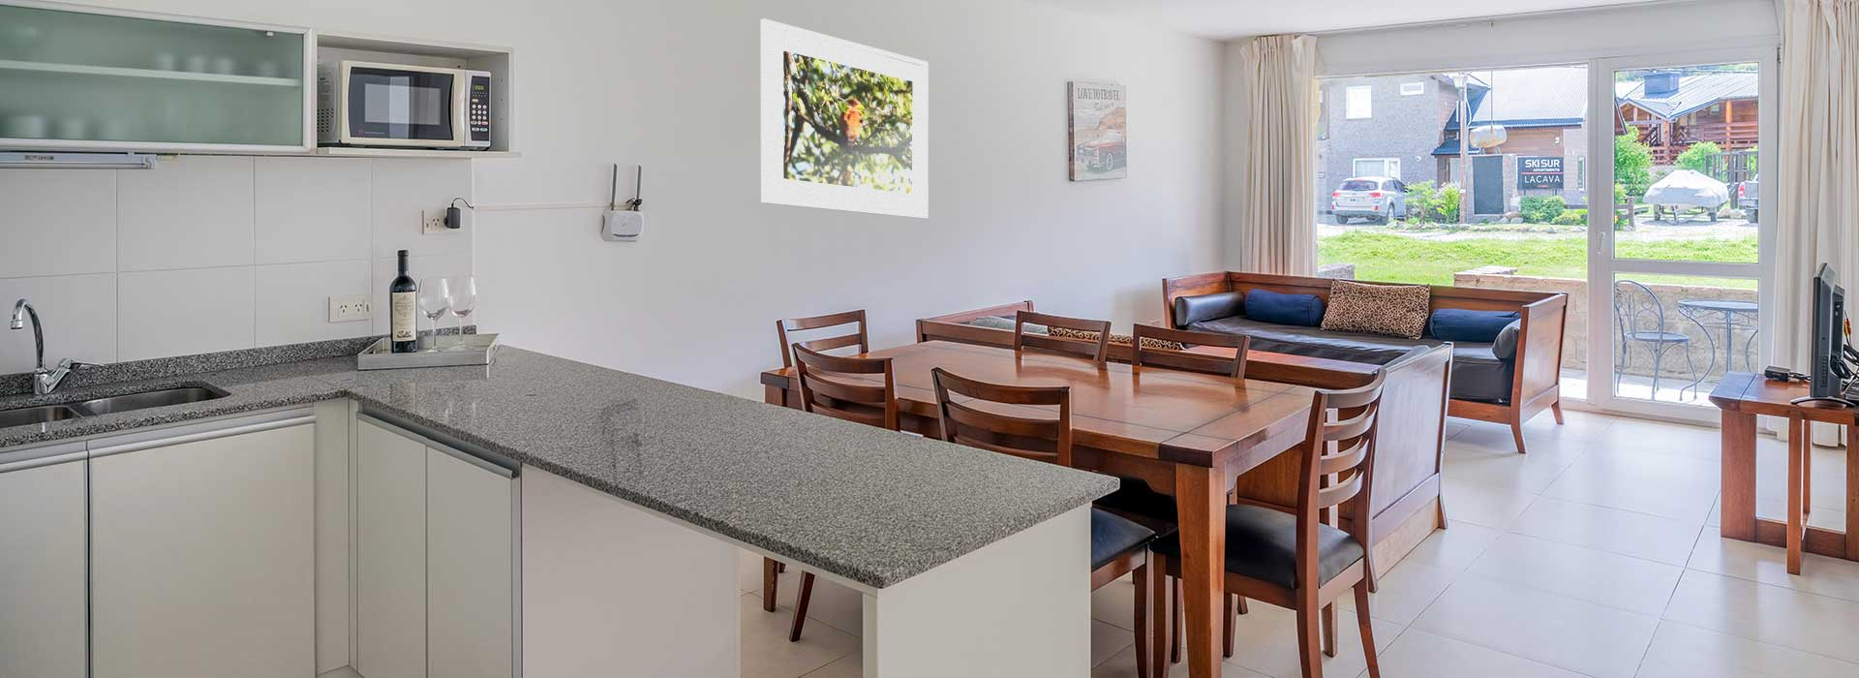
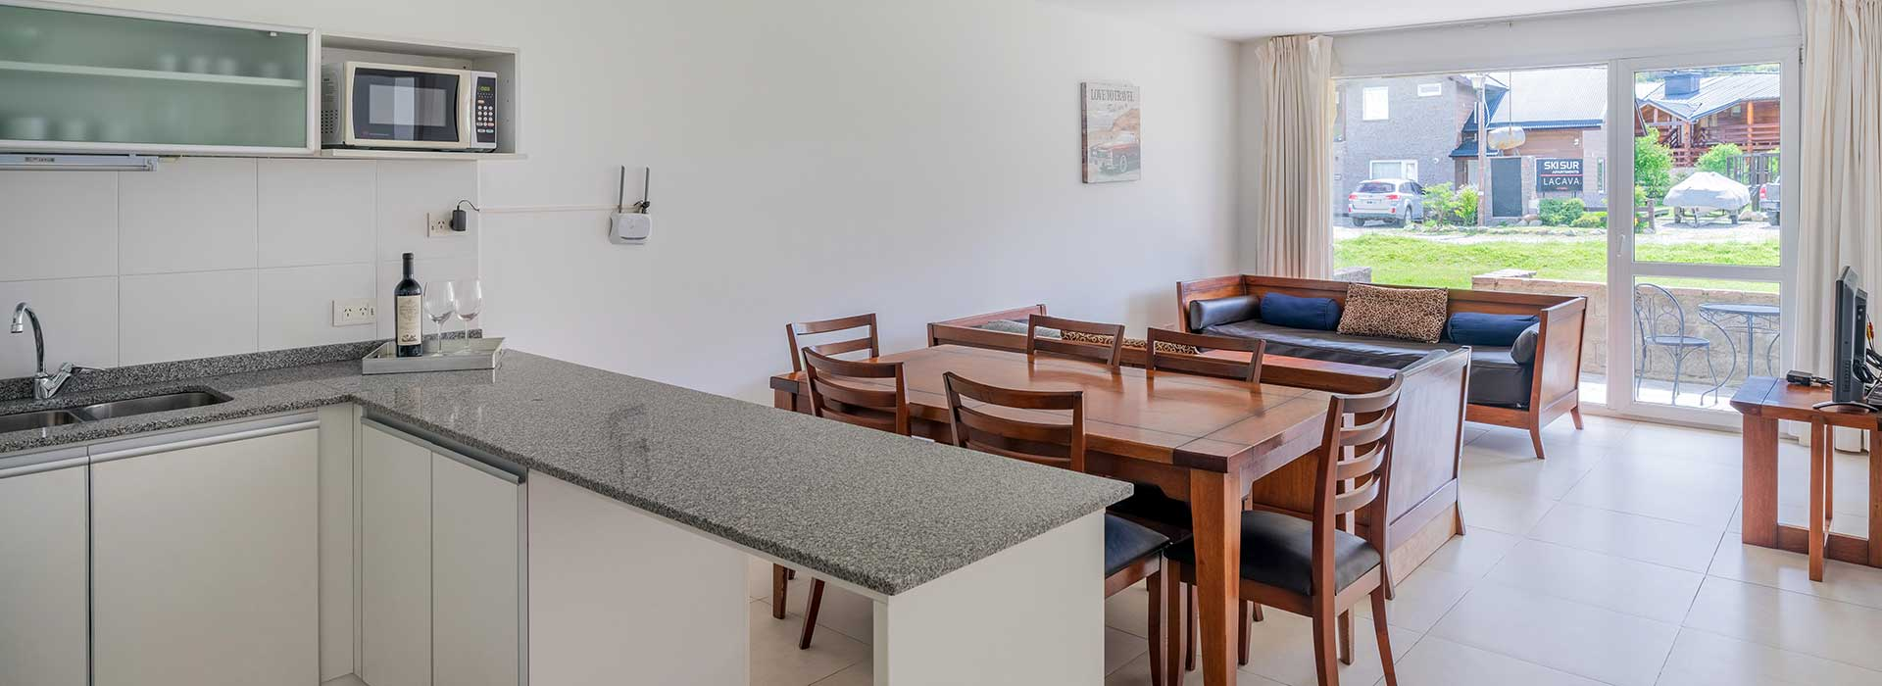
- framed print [760,18,930,219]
